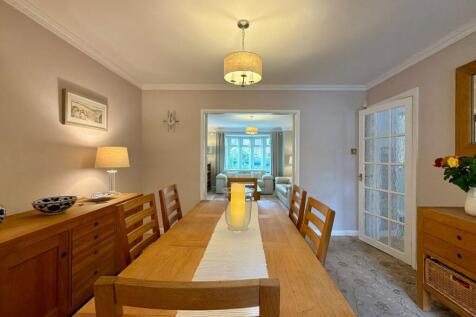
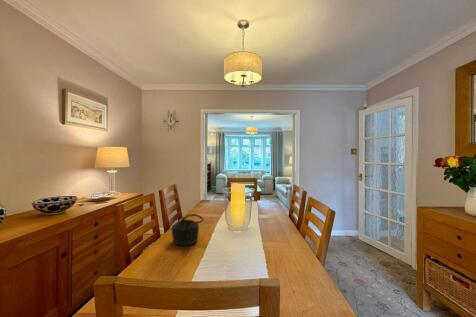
+ teapot [171,213,204,246]
